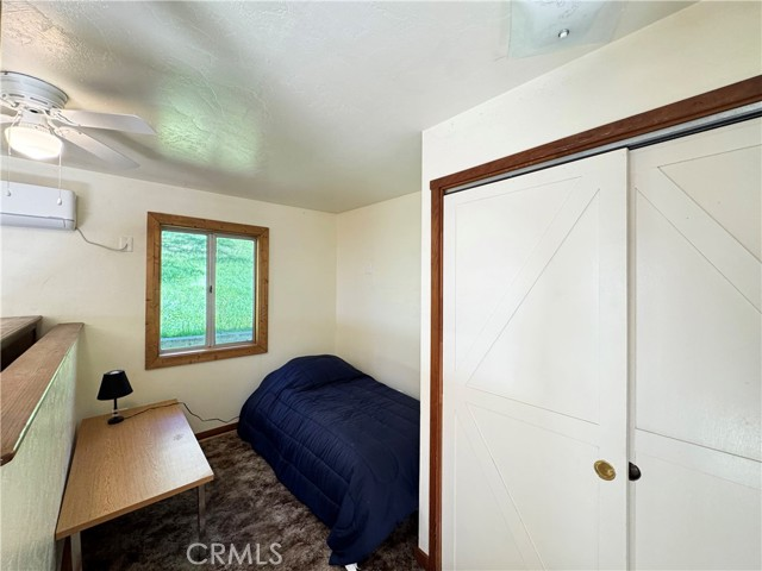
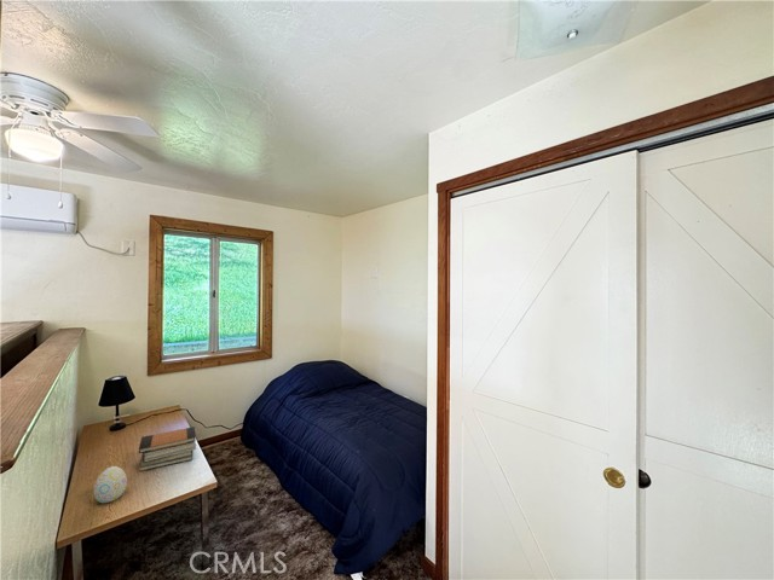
+ decorative egg [93,465,128,504]
+ book stack [138,425,197,472]
